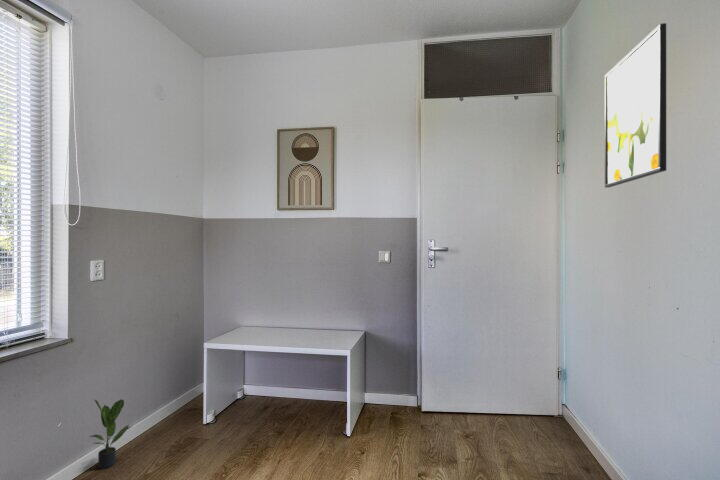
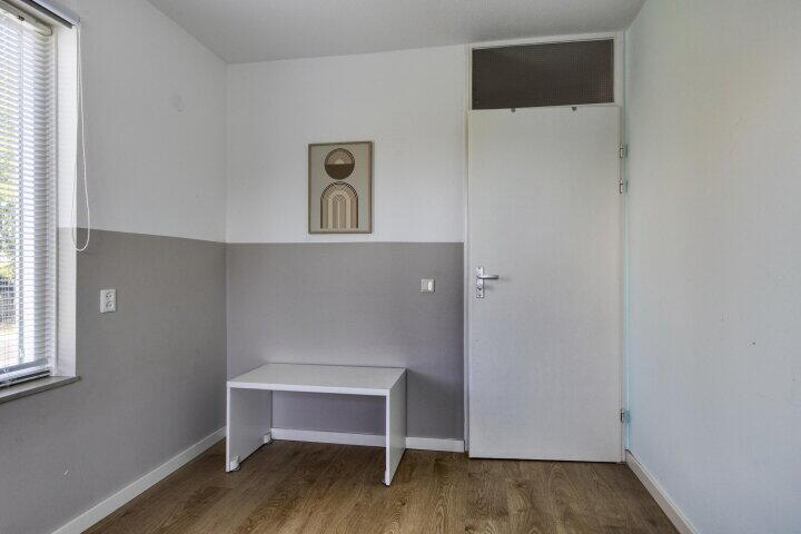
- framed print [604,22,667,189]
- potted plant [89,398,132,470]
